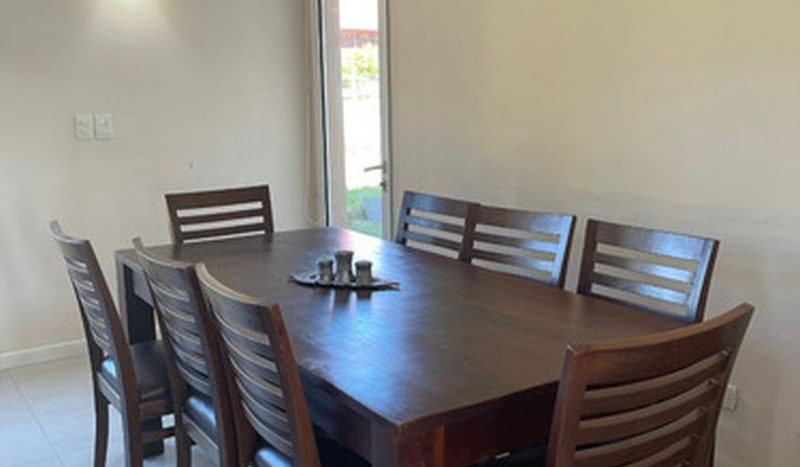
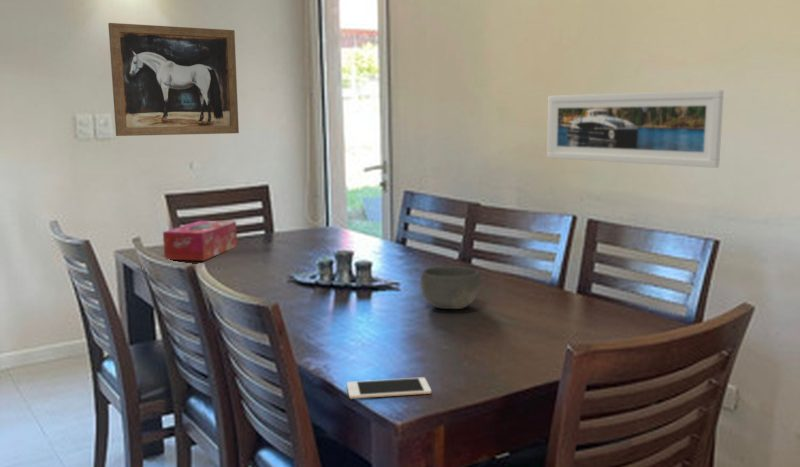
+ wall art [107,22,240,137]
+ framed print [546,89,725,169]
+ bowl [420,265,481,310]
+ tissue box [162,220,238,262]
+ cell phone [346,376,432,400]
